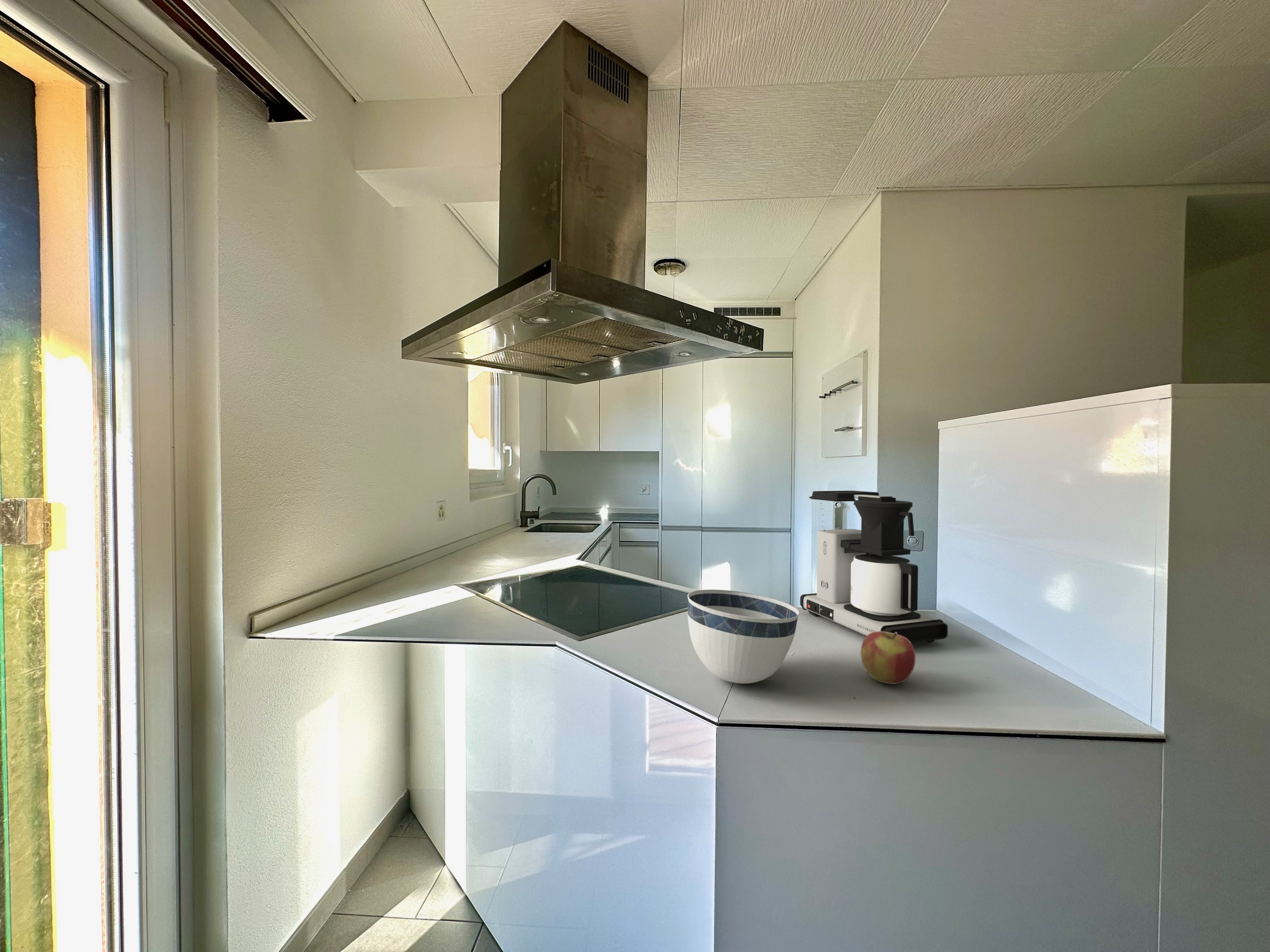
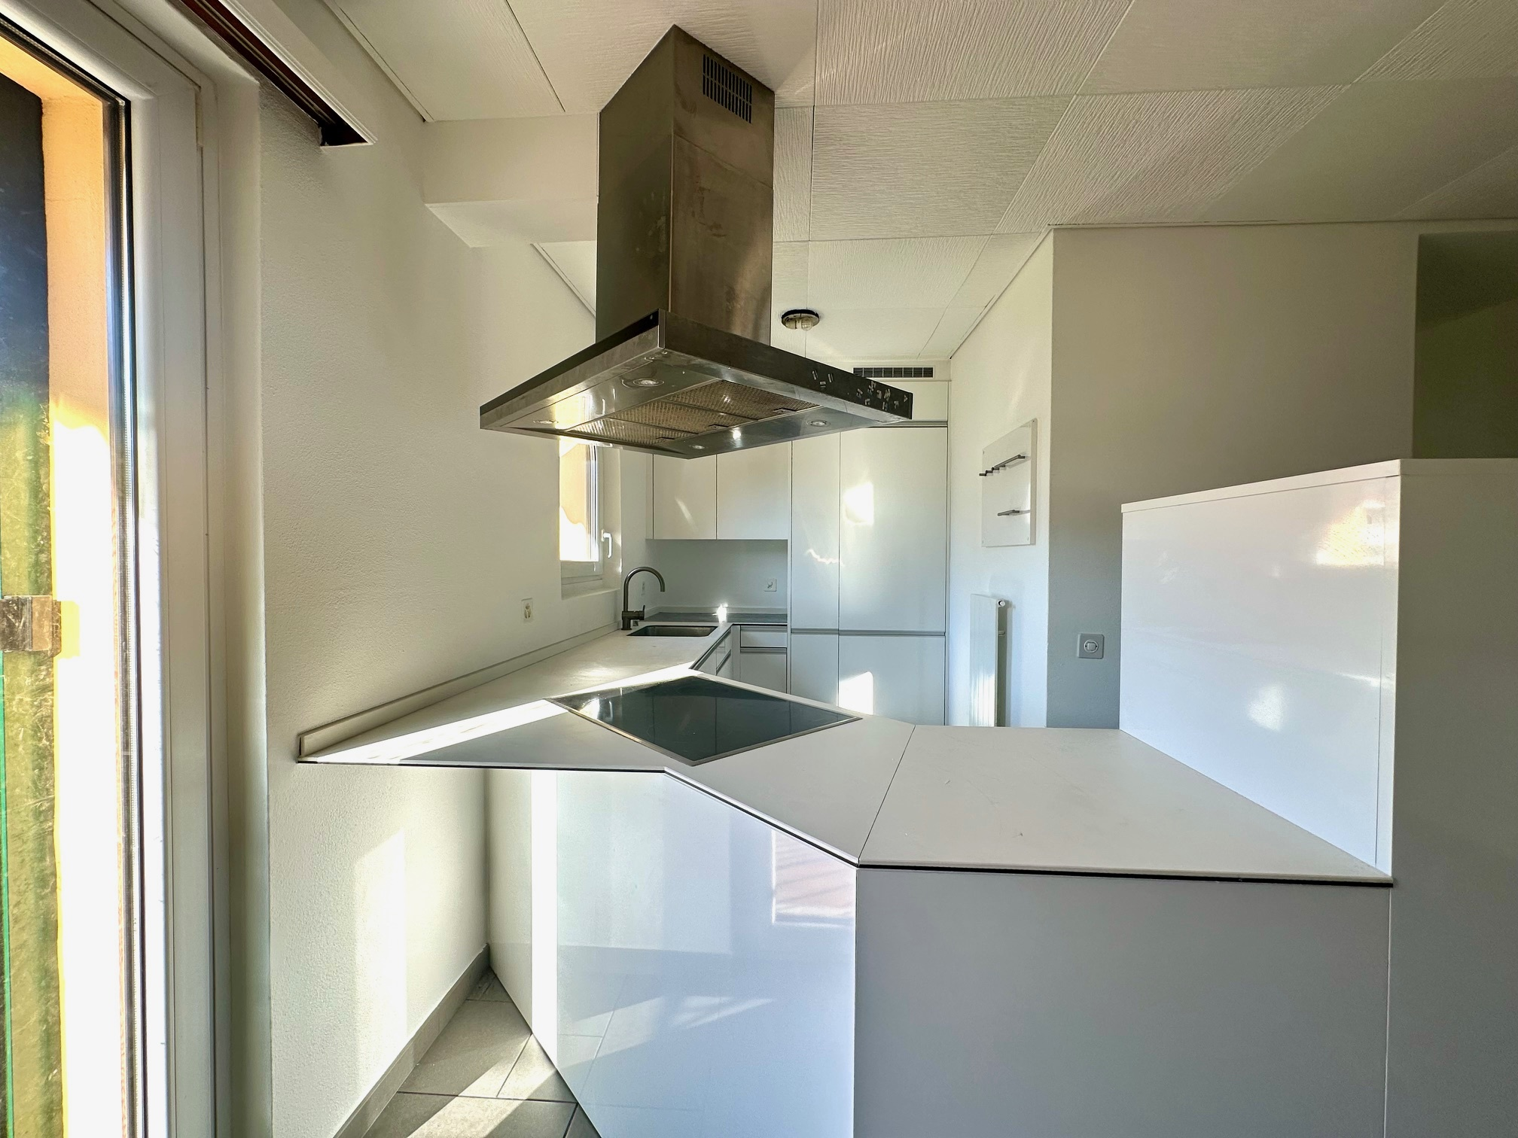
- bowl [687,589,800,684]
- apple [860,632,916,685]
- coffee maker [799,490,949,643]
